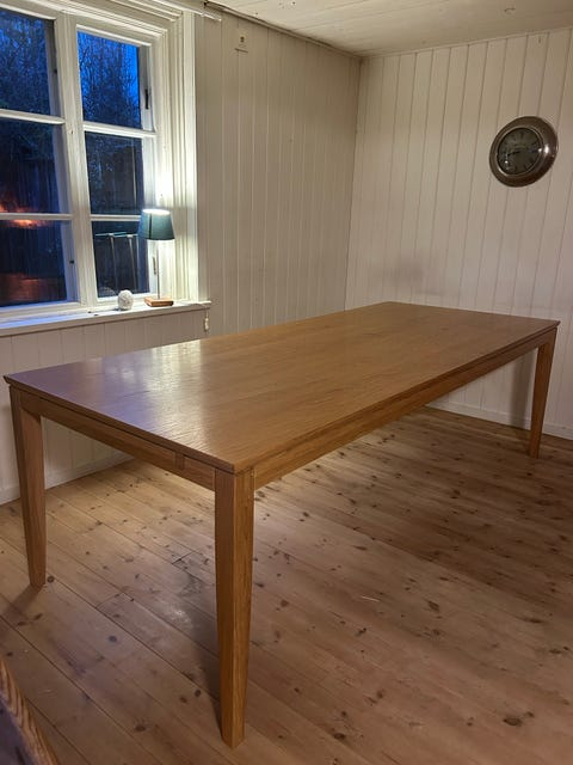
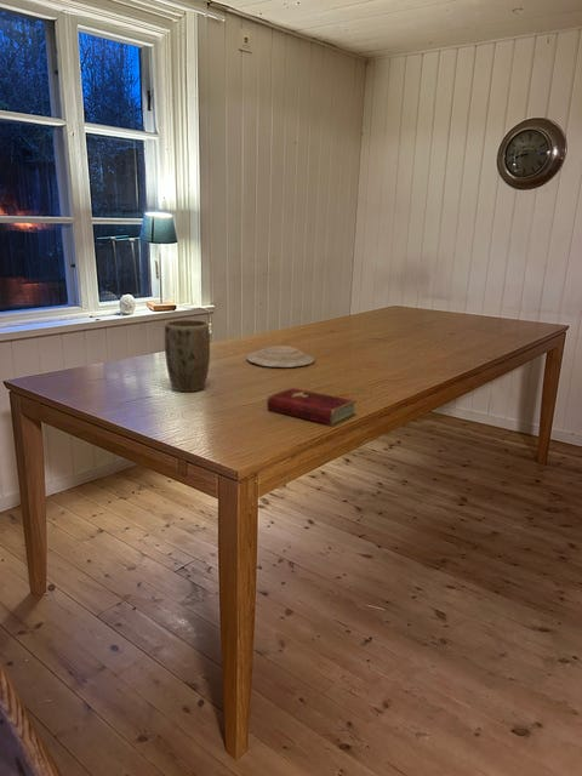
+ plate [246,344,315,369]
+ plant pot [164,319,211,393]
+ hardcover book [266,387,358,427]
